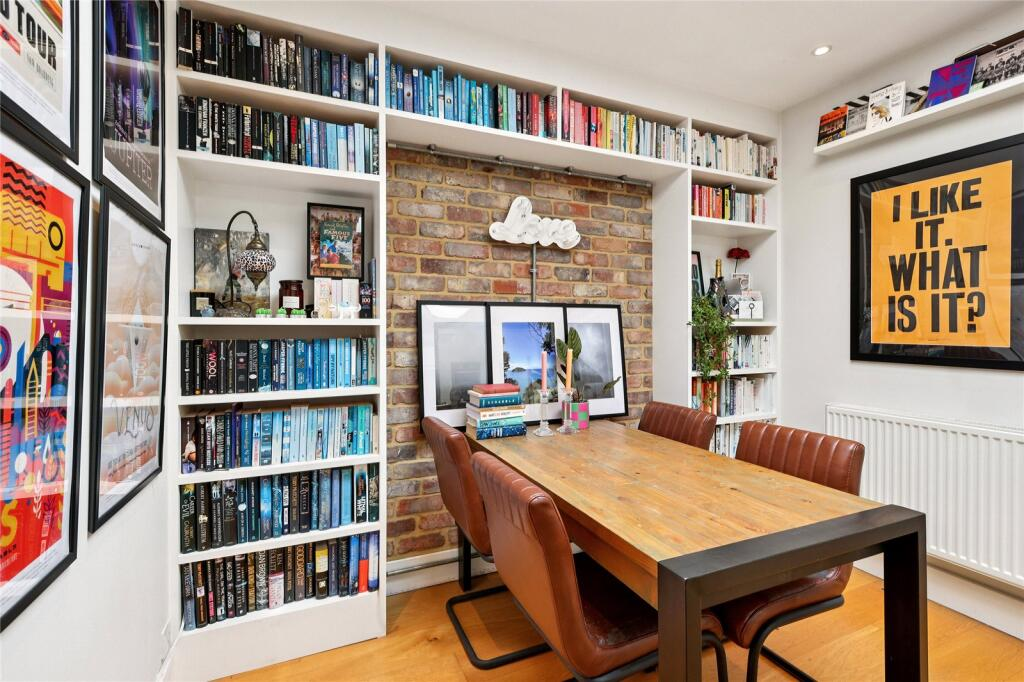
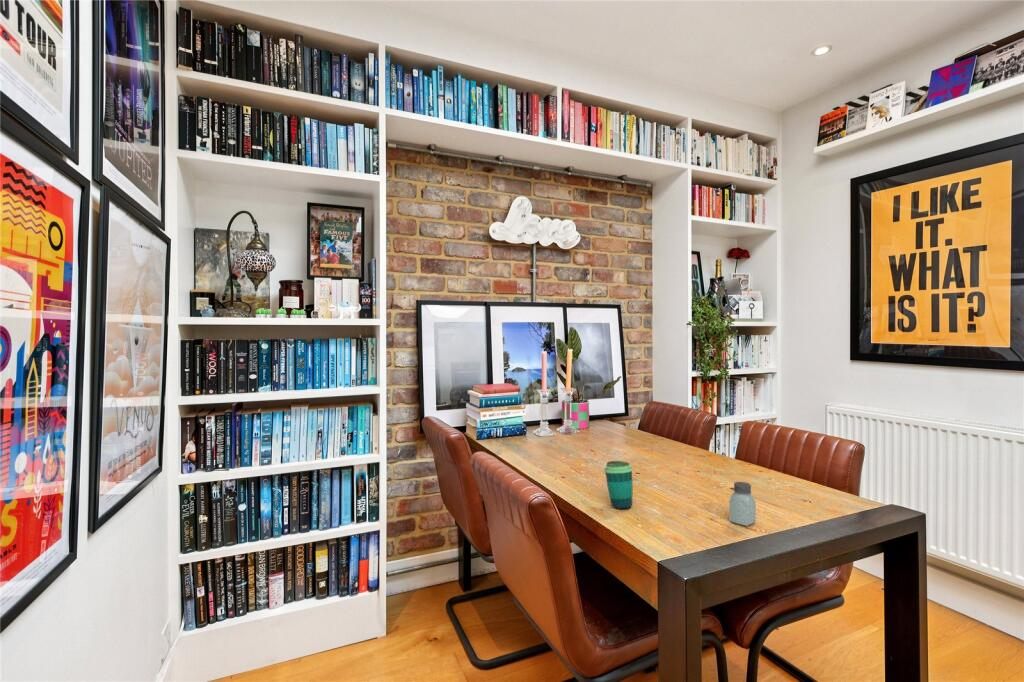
+ cup [603,460,634,510]
+ saltshaker [728,481,757,527]
